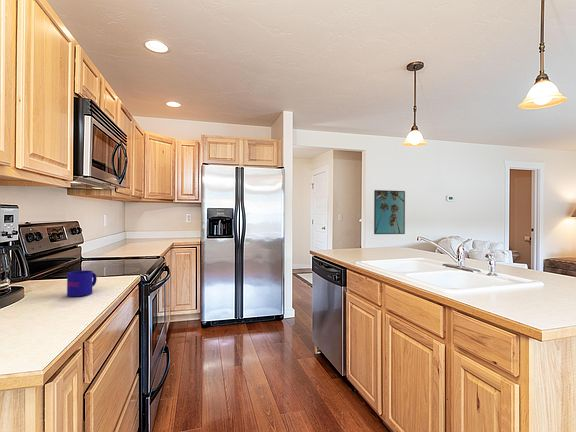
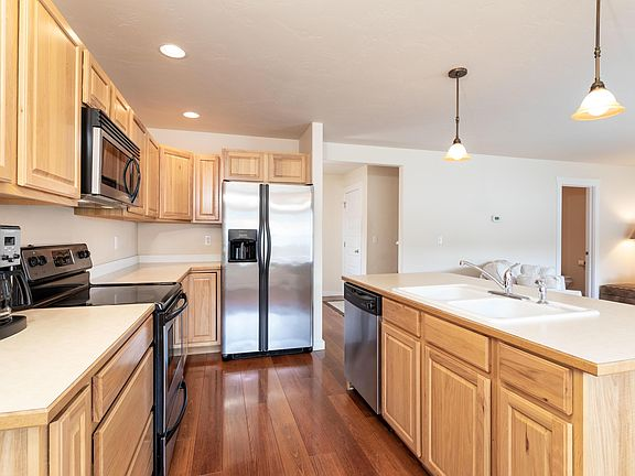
- mug [66,269,98,298]
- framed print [373,189,406,235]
